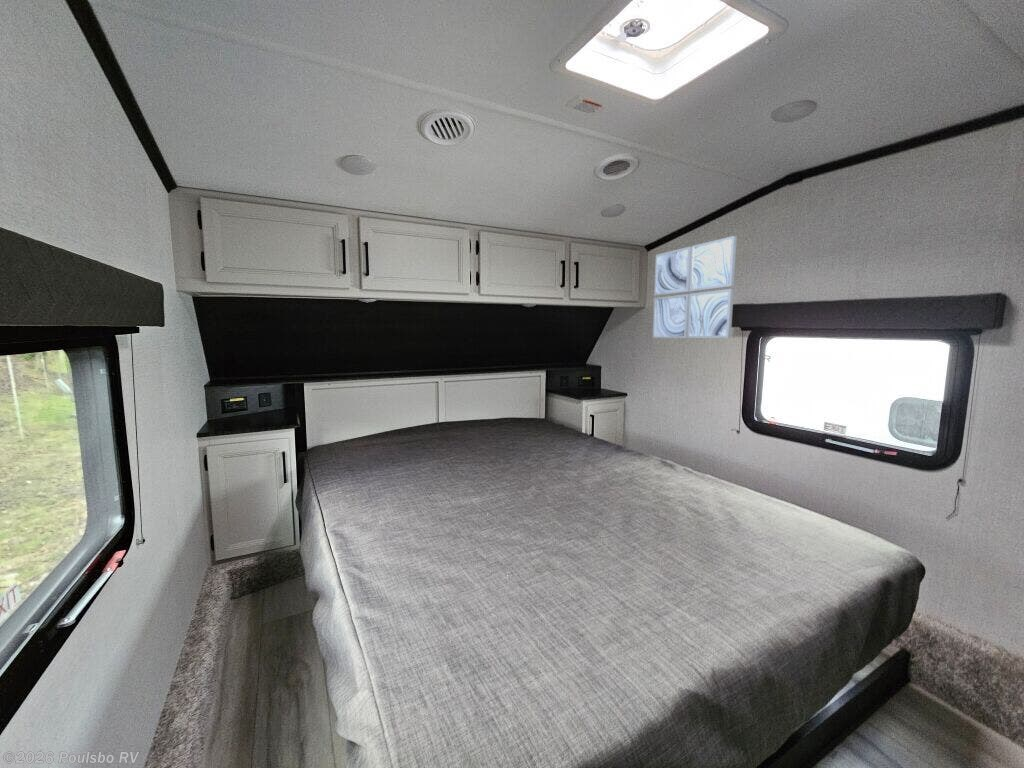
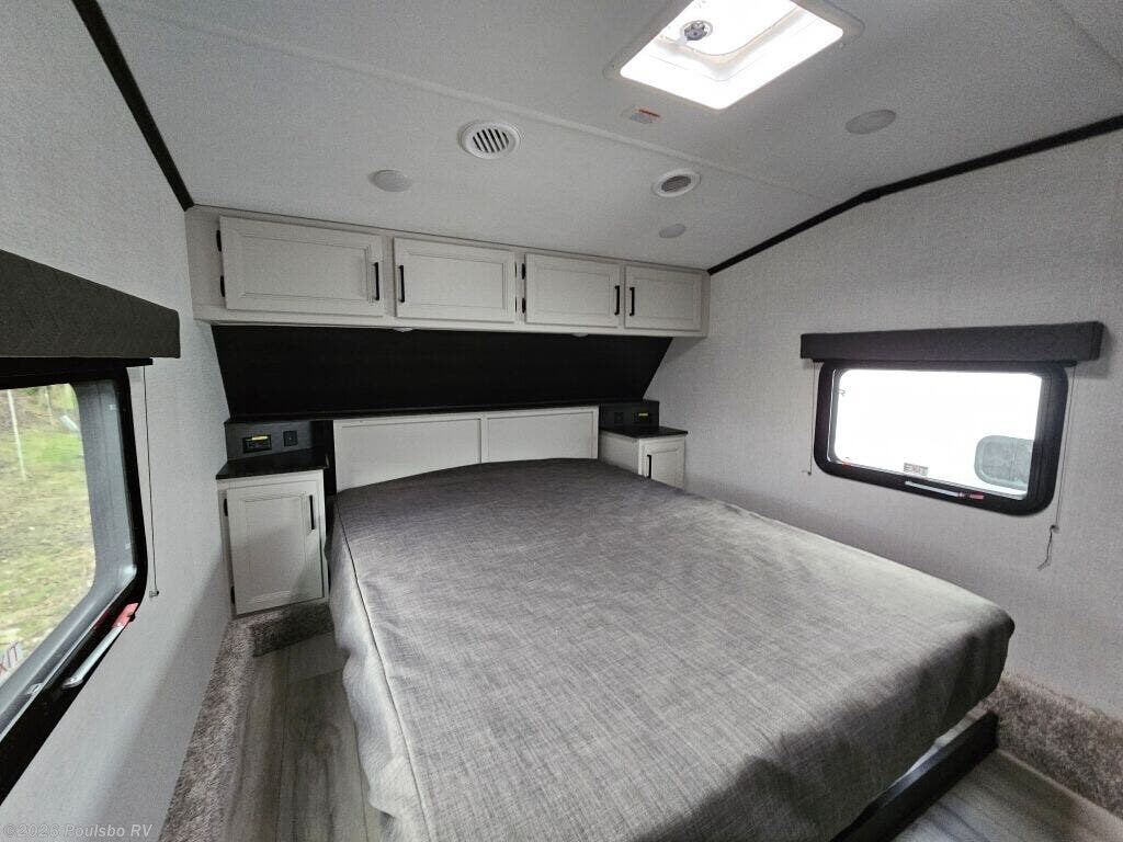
- wall art [652,235,738,339]
